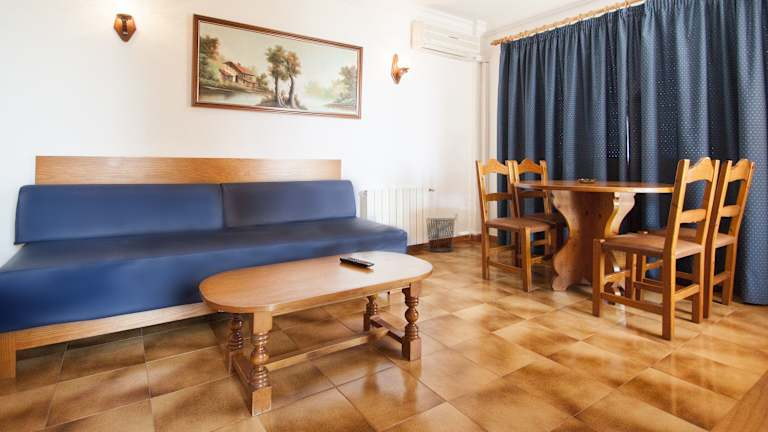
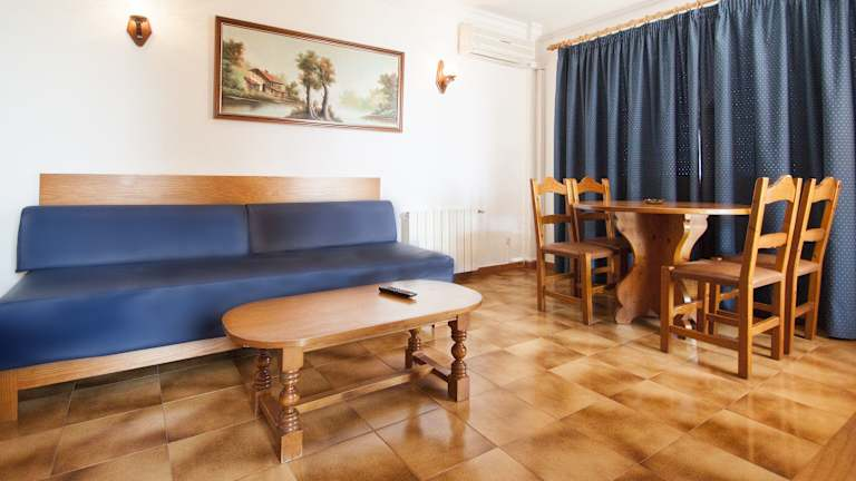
- waste bin [425,217,456,252]
